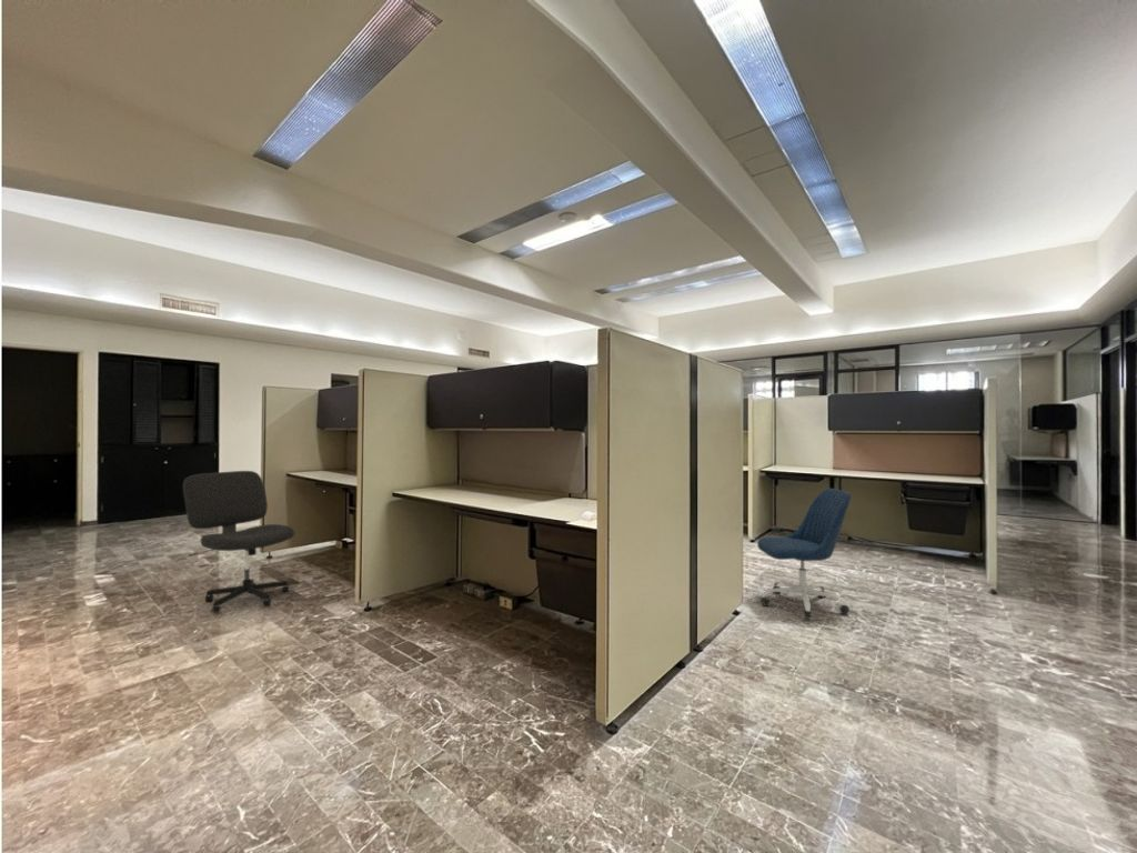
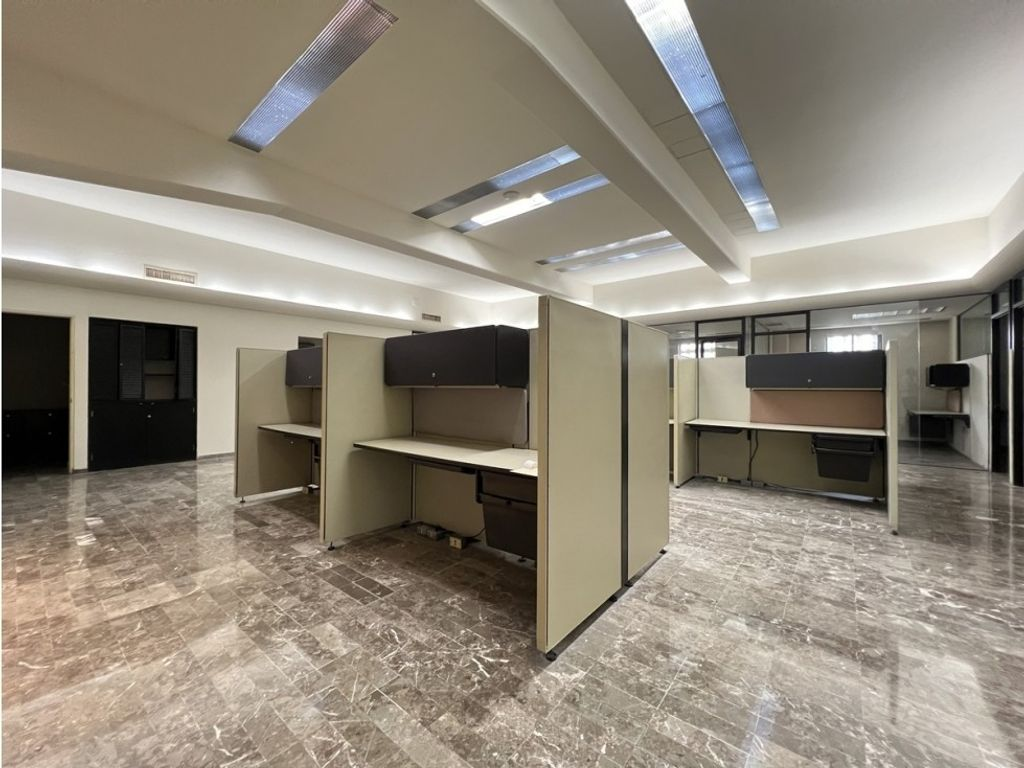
- office chair [756,488,853,620]
- office chair [182,470,296,614]
